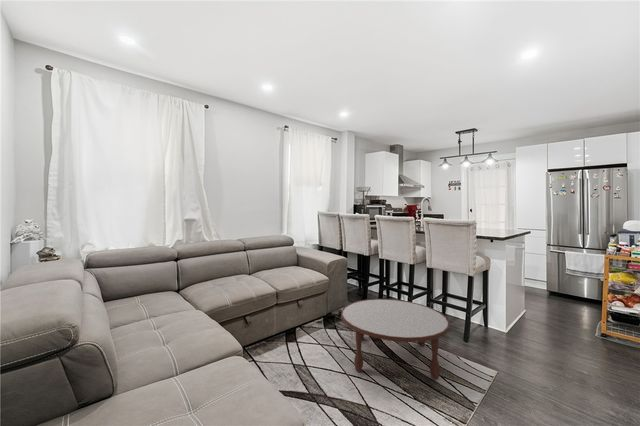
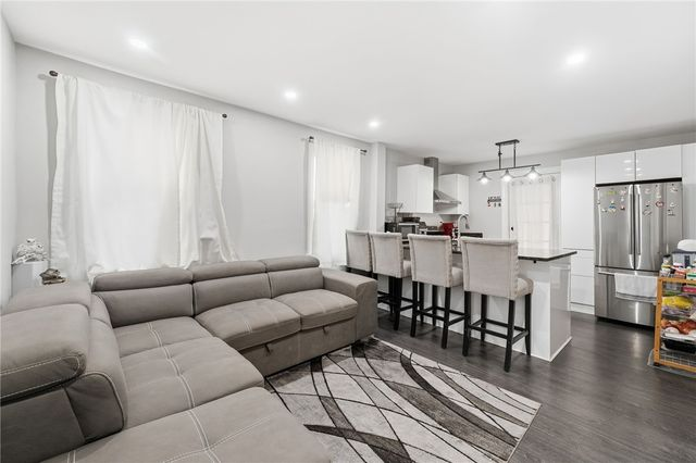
- coffee table [340,298,451,380]
